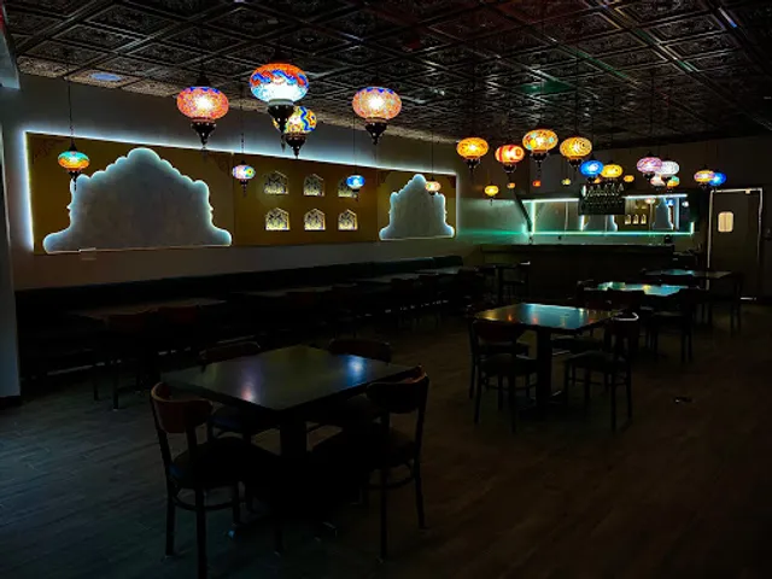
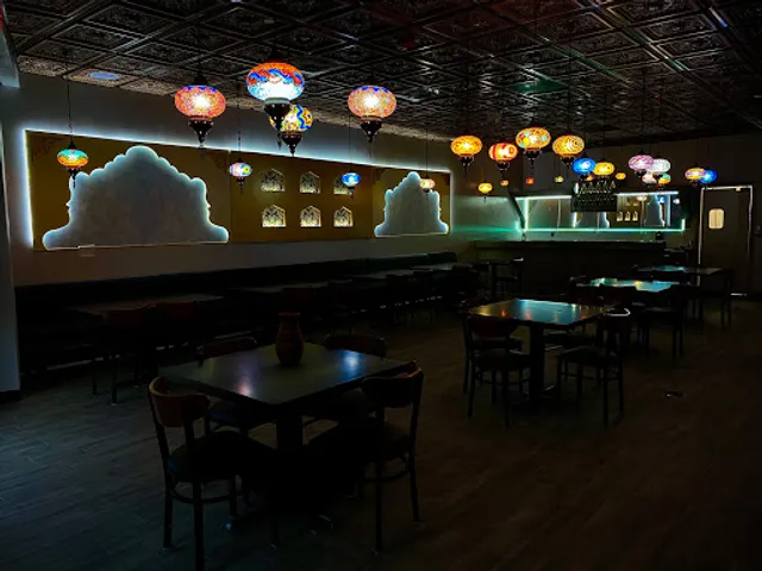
+ vase [274,310,305,366]
